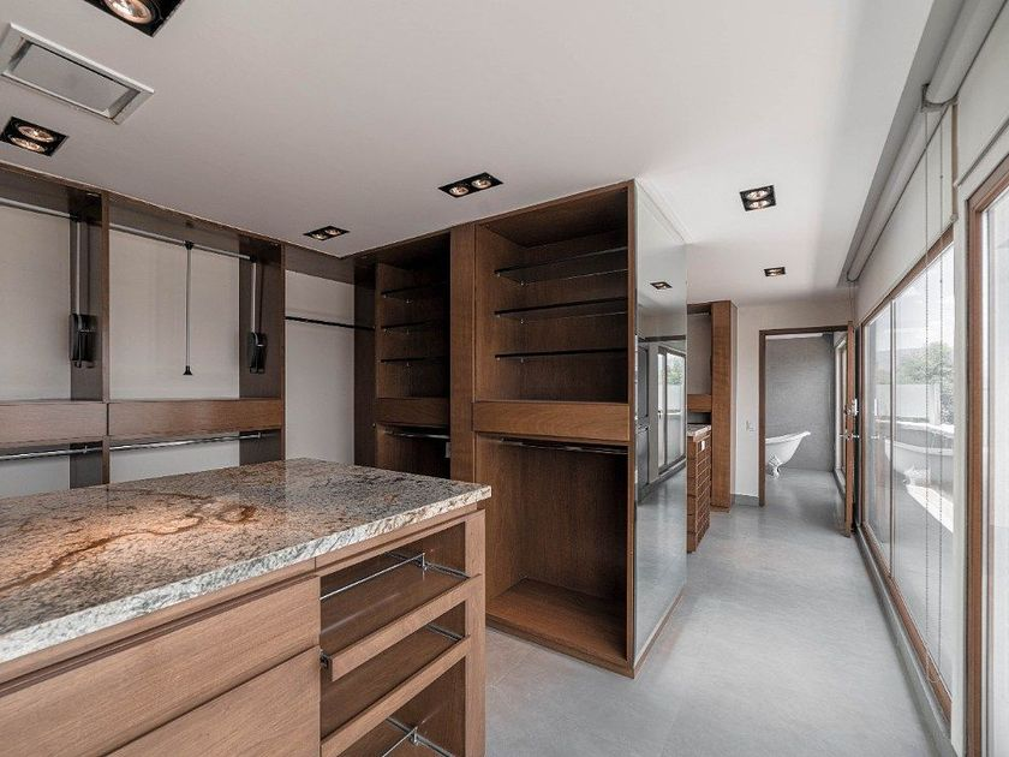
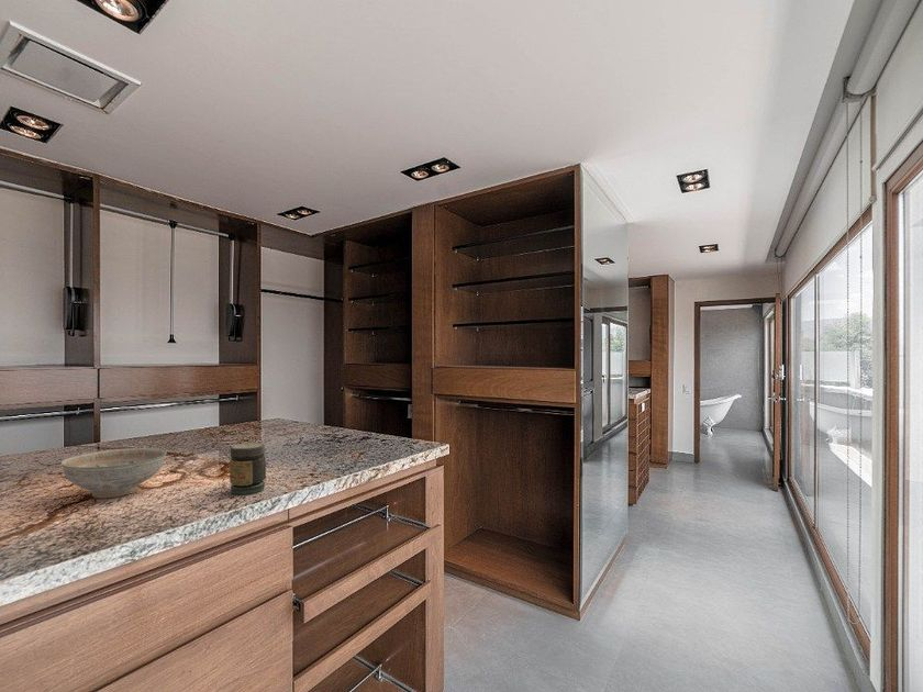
+ jar [229,442,267,495]
+ decorative bowl [60,447,168,499]
